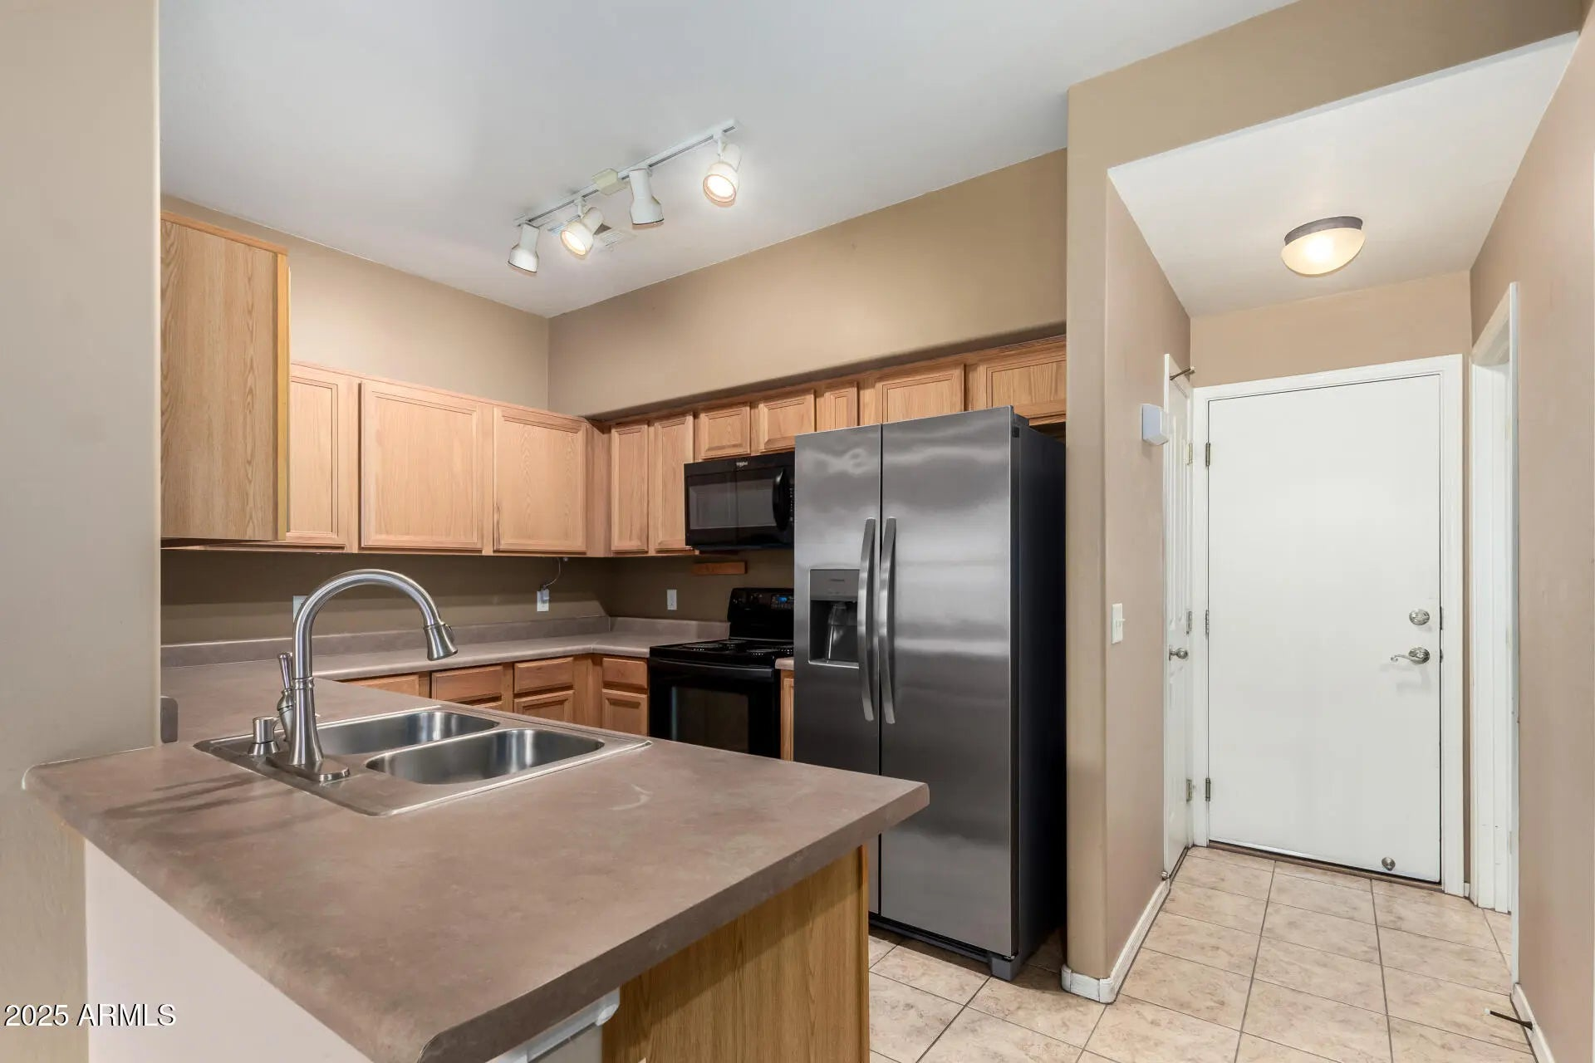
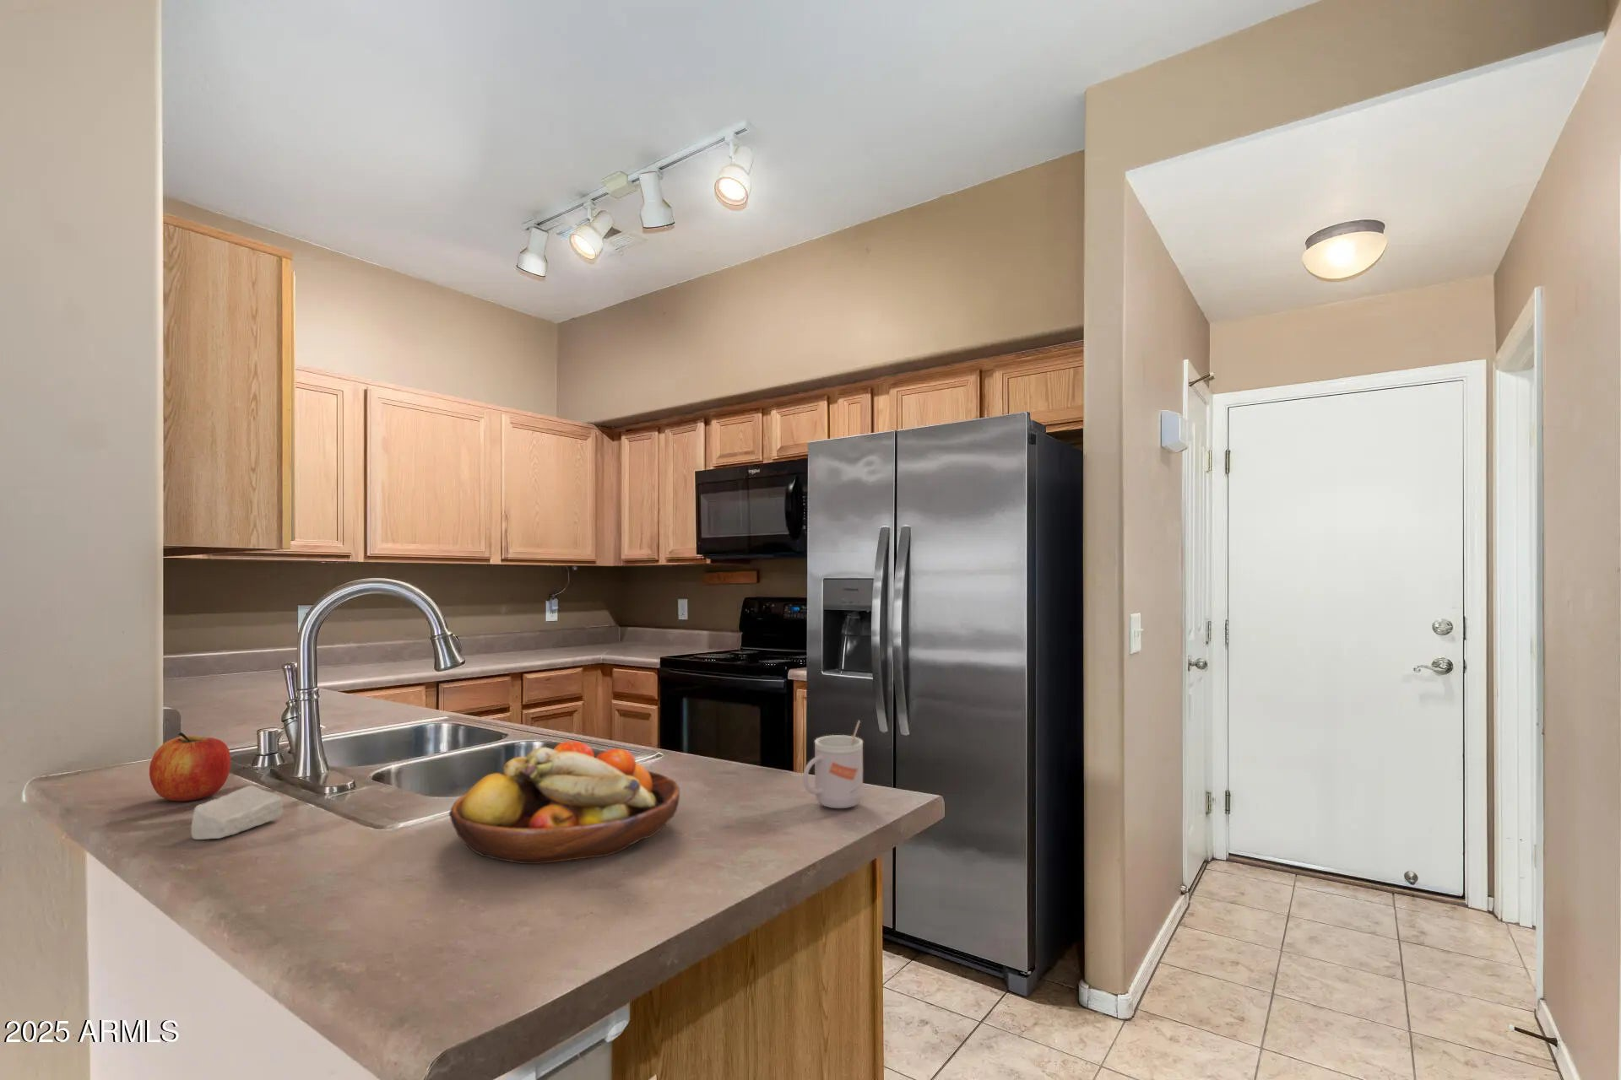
+ apple [148,732,232,803]
+ mug [802,720,864,809]
+ soap bar [191,785,285,840]
+ fruit bowl [449,740,680,864]
